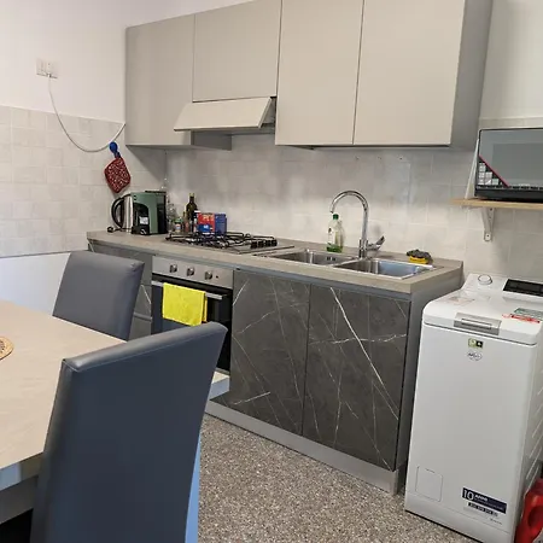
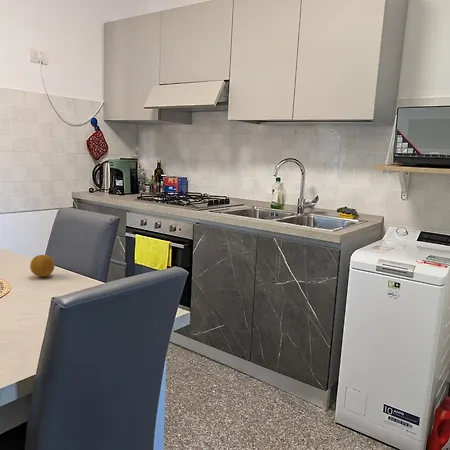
+ fruit [29,254,55,278]
